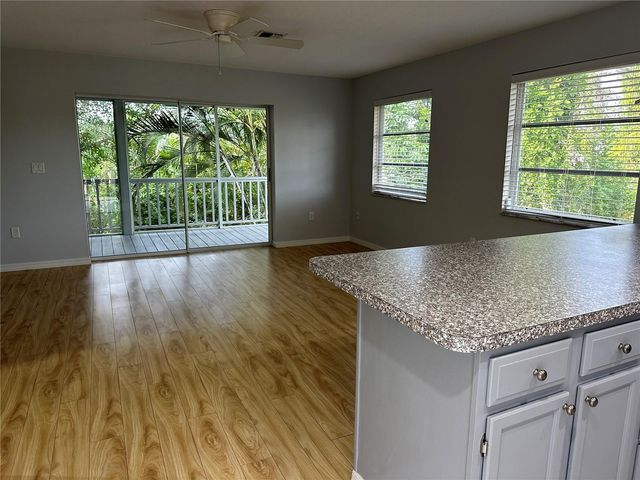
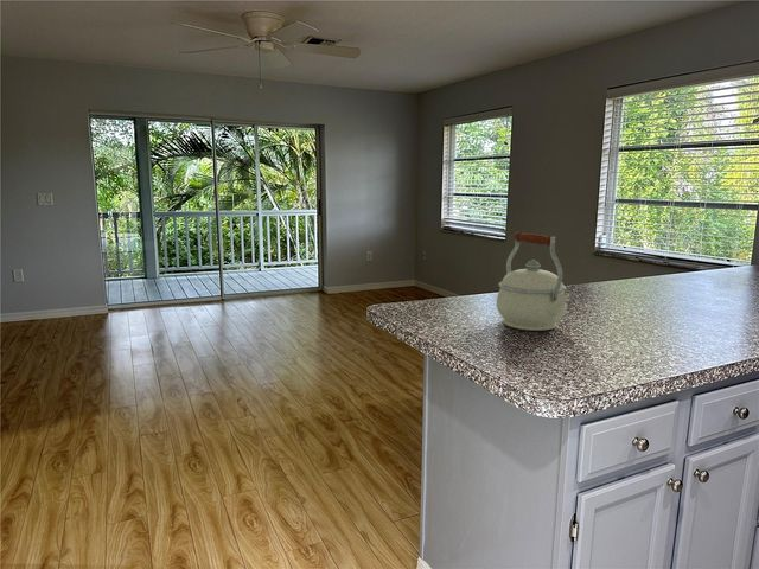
+ kettle [496,231,570,332]
